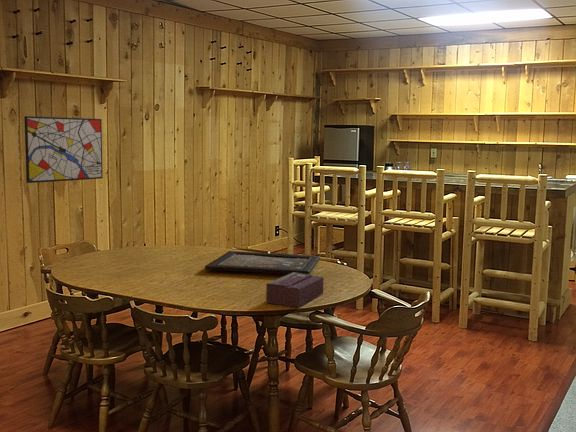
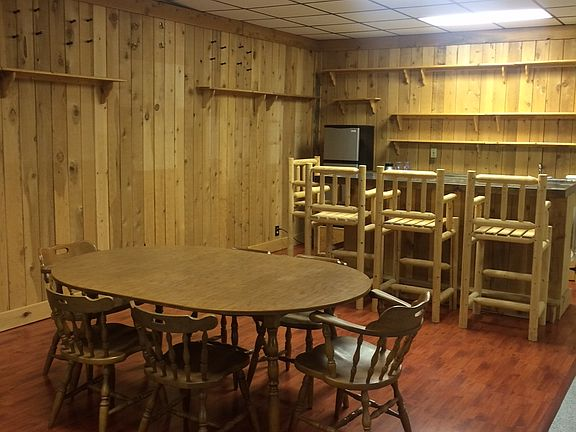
- wall art [23,115,104,184]
- board game [204,250,321,275]
- tissue box [265,272,324,308]
